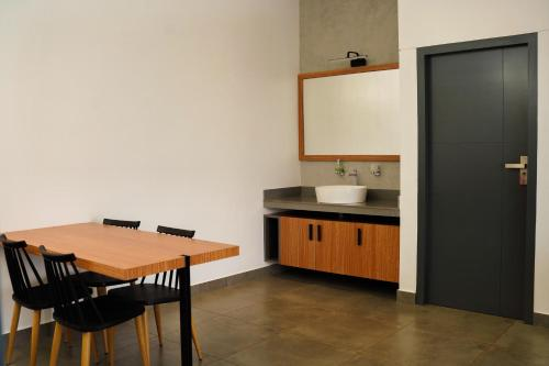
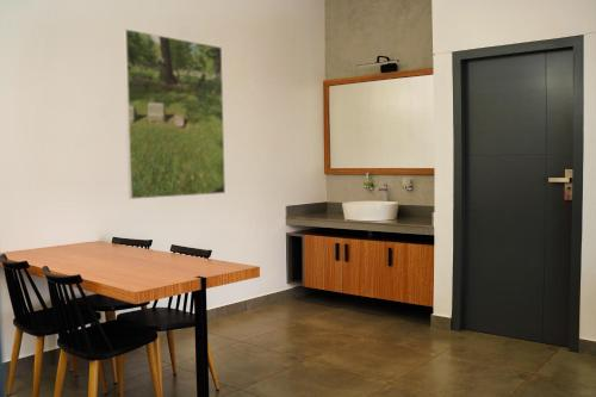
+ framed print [123,29,226,200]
